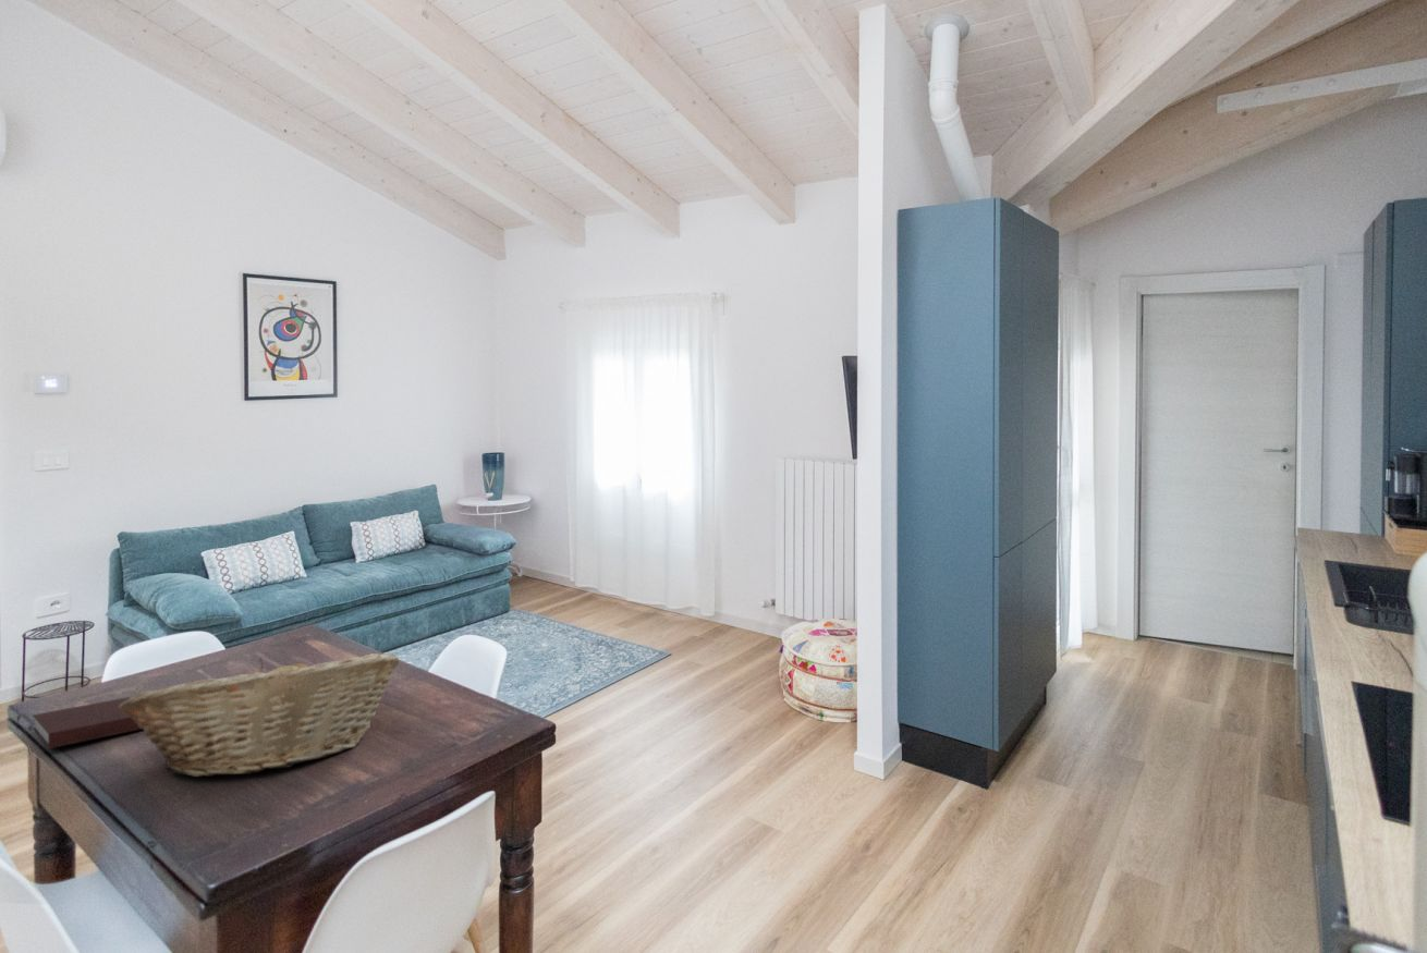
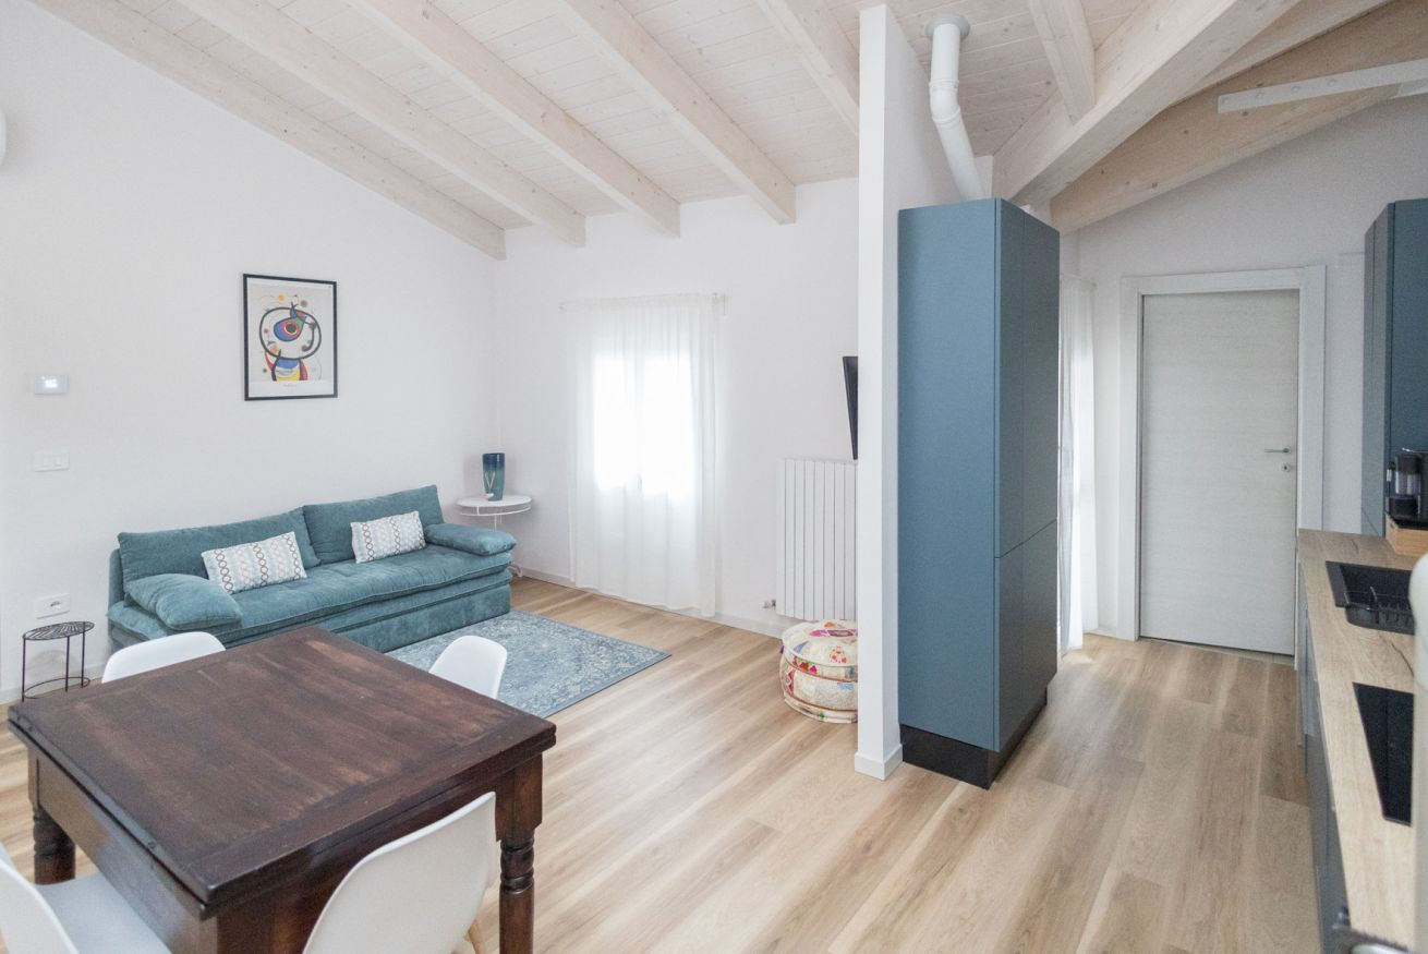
- notebook [32,695,143,749]
- fruit basket [119,652,401,778]
